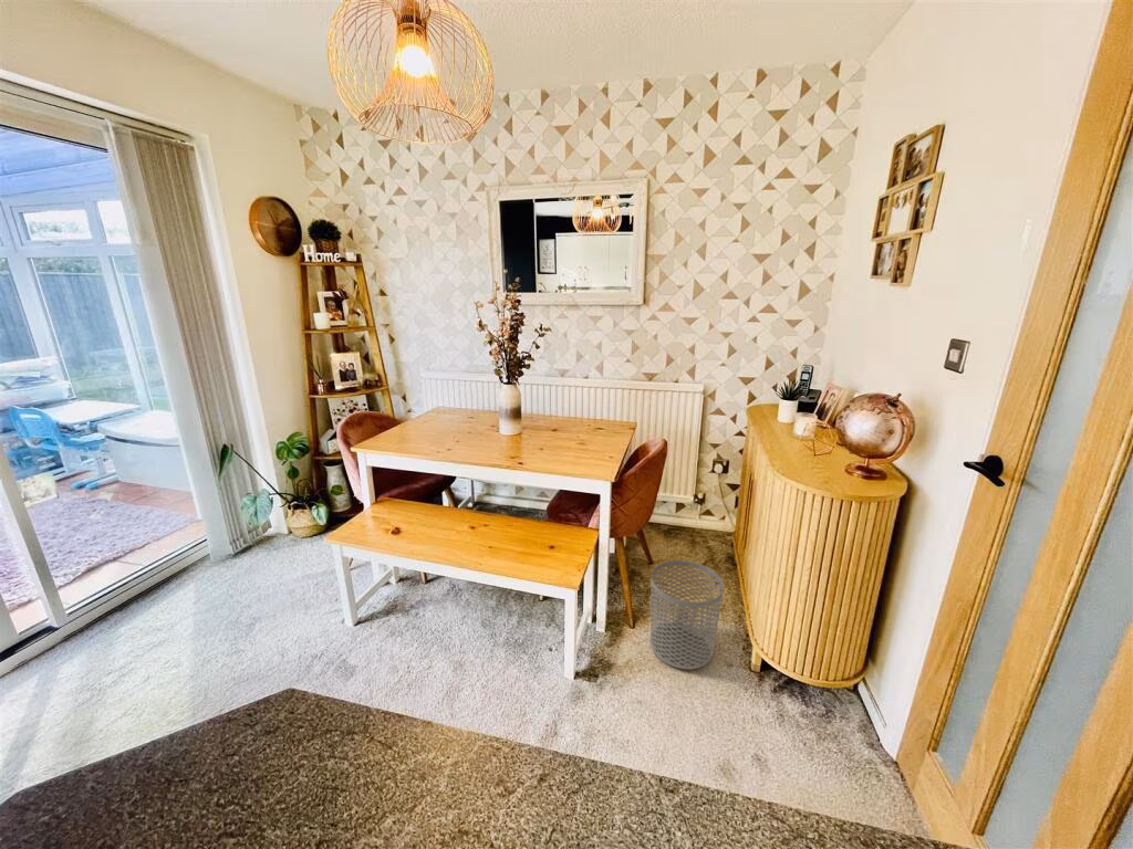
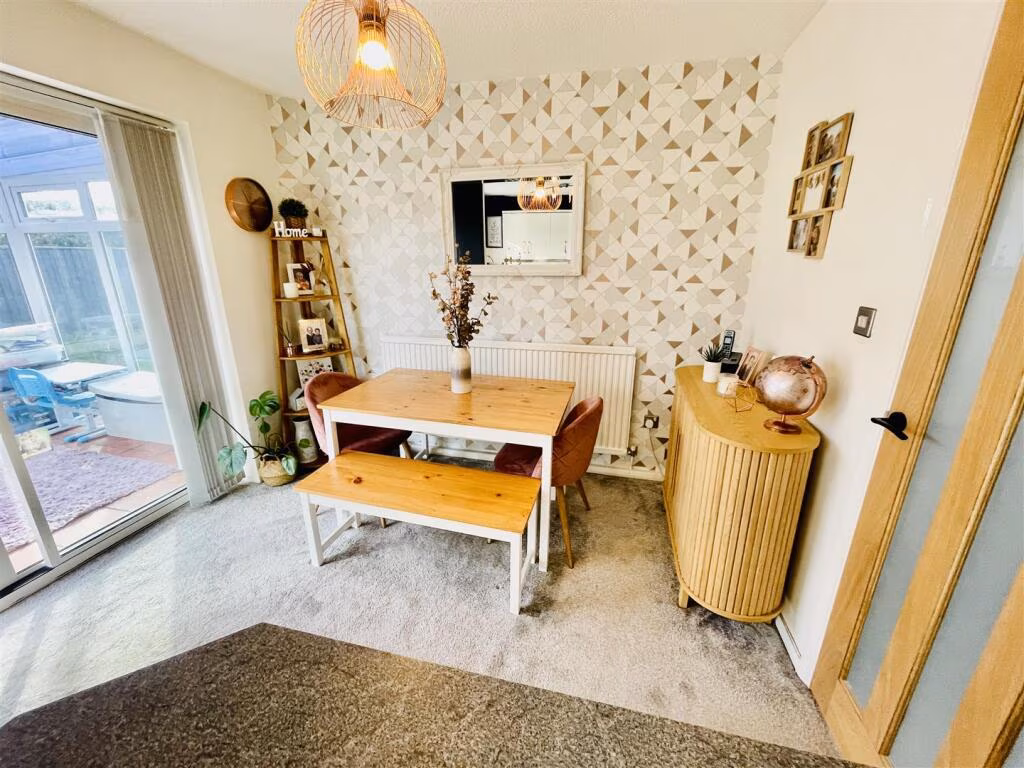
- waste bin [649,559,725,671]
